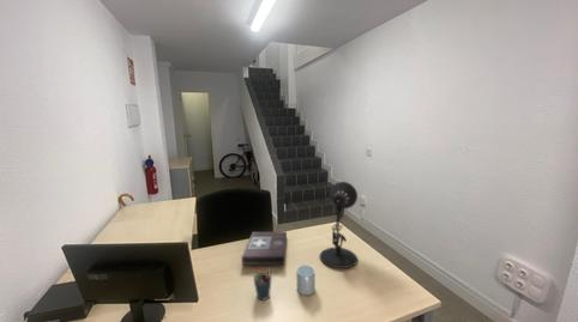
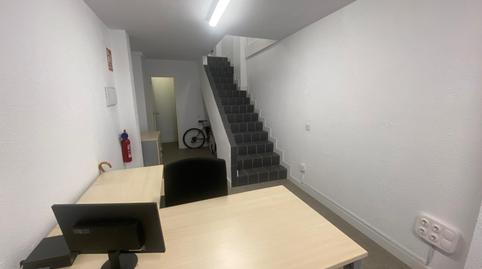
- first aid kit [241,231,288,267]
- pen holder [252,267,273,302]
- desk lamp [319,181,359,269]
- mug [295,263,317,297]
